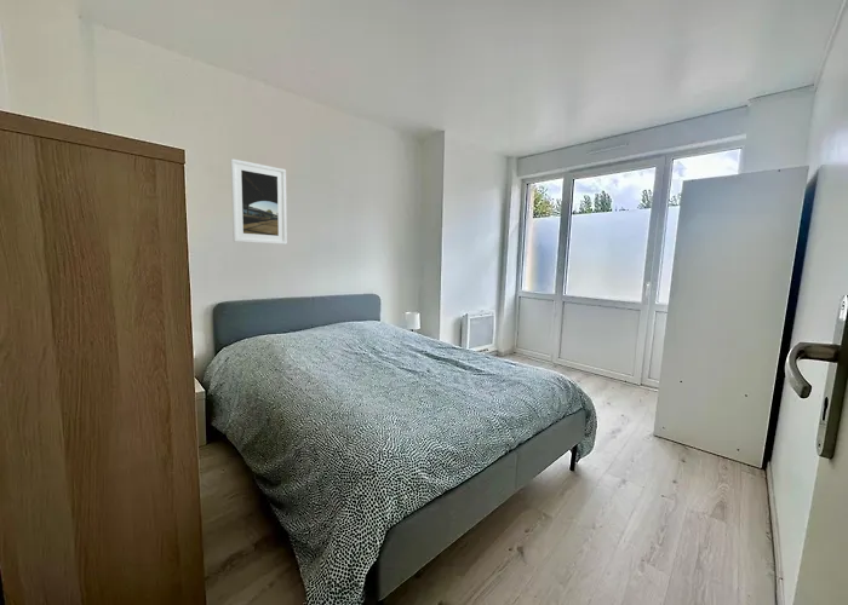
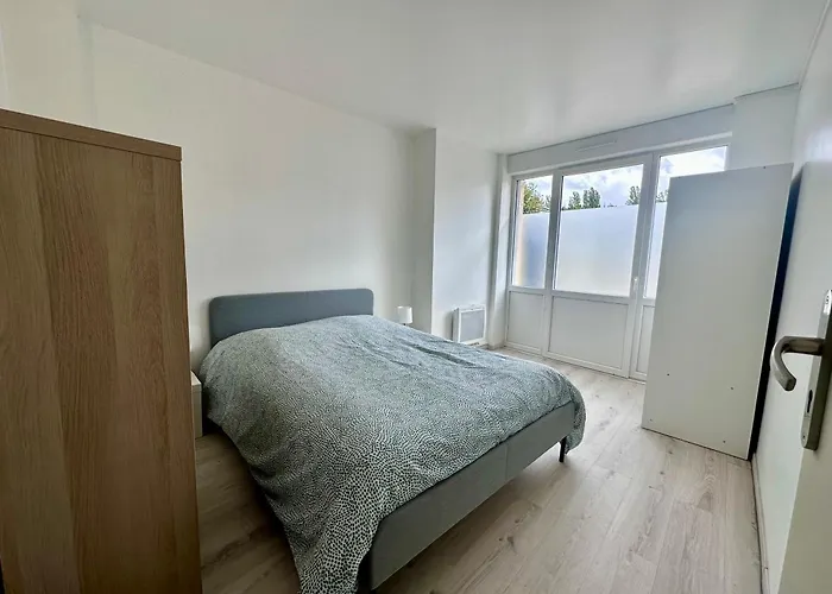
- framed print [230,159,288,246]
